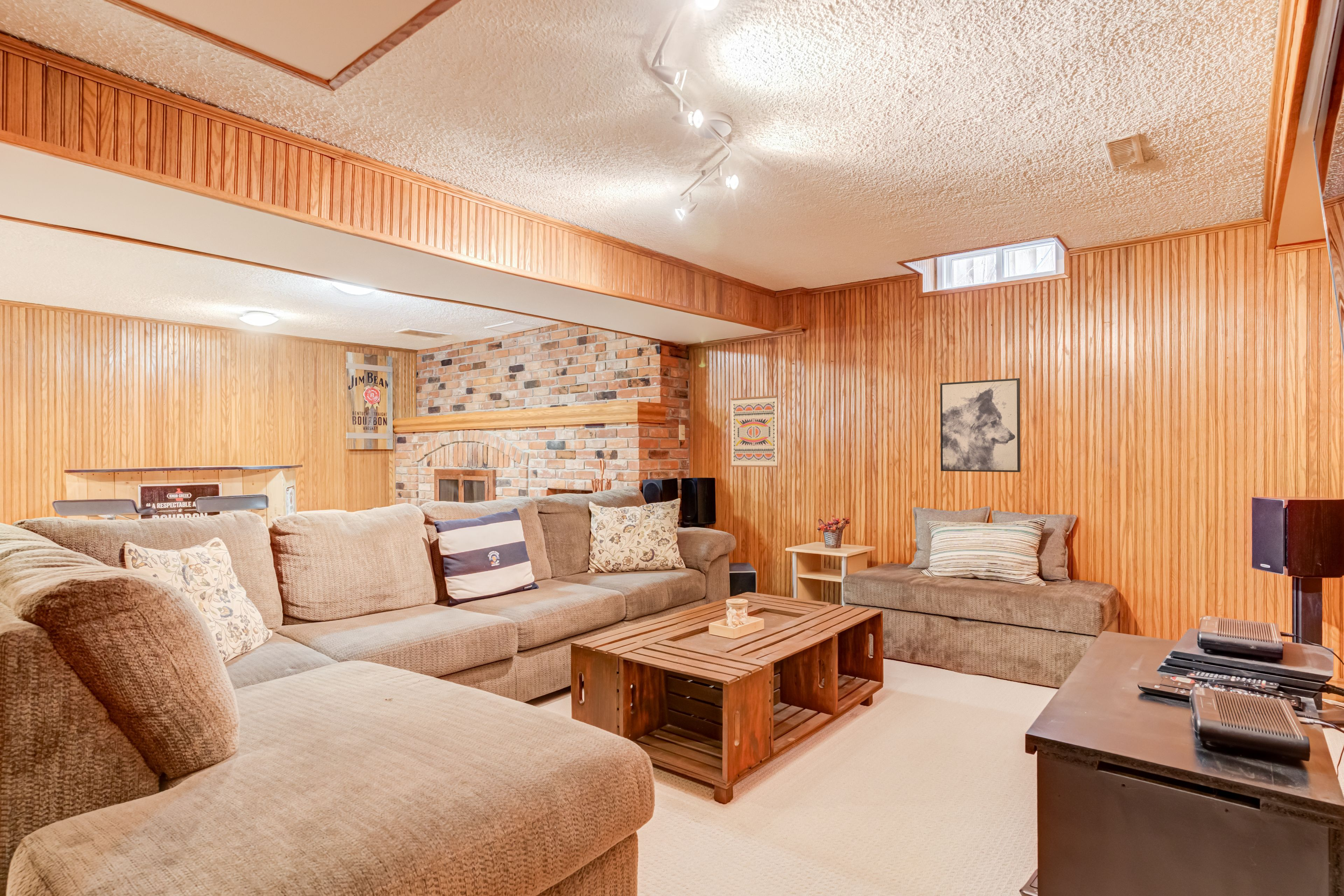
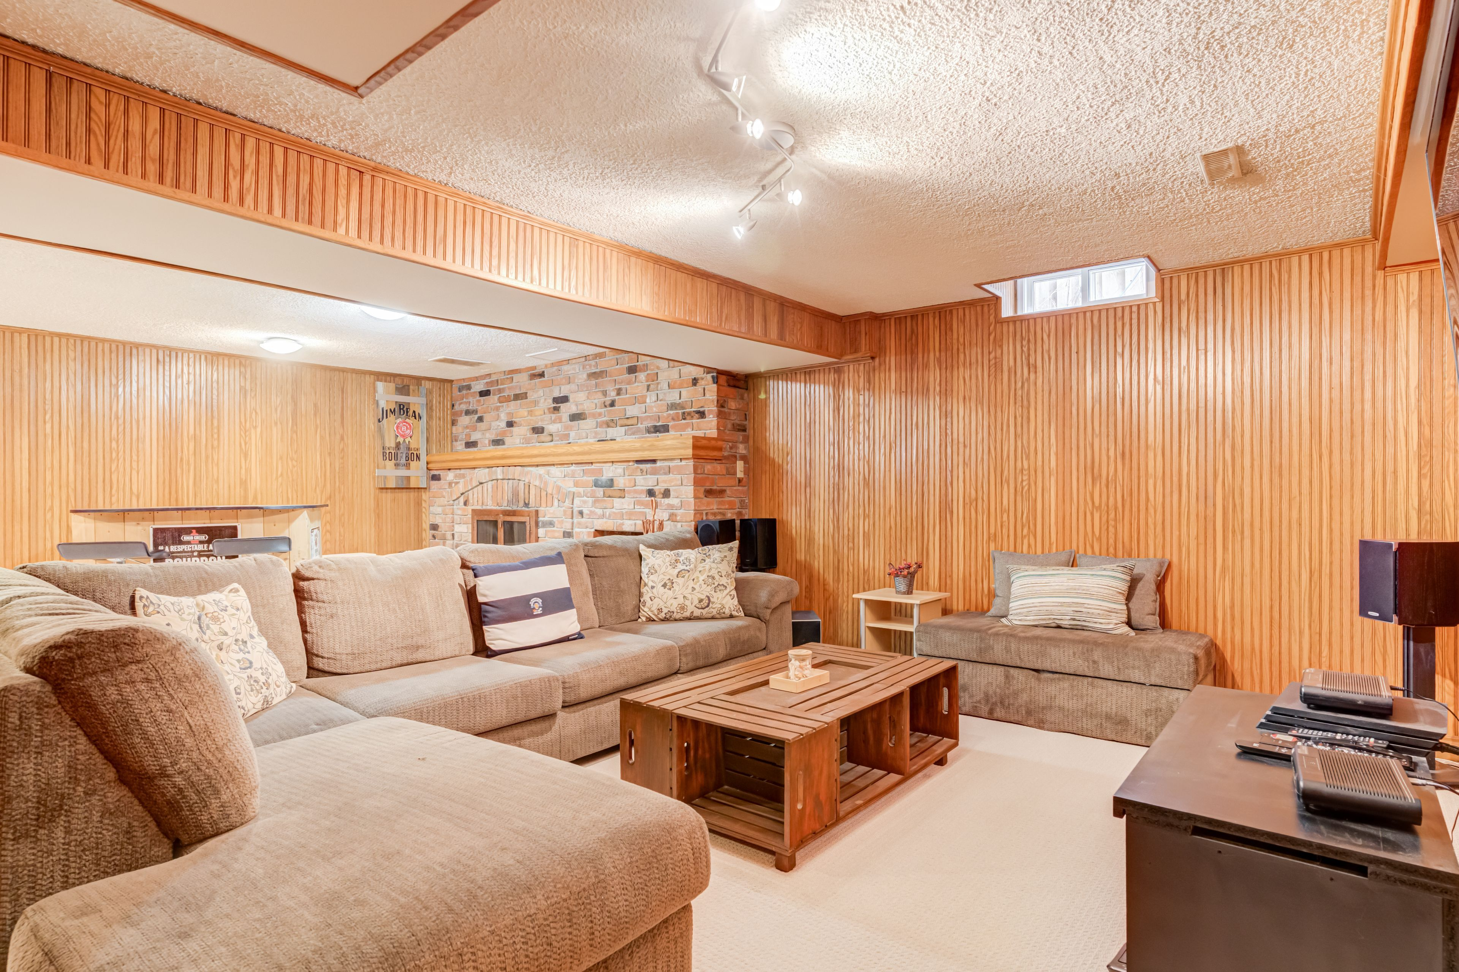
- wall art [940,378,1021,472]
- wall art [730,395,778,467]
